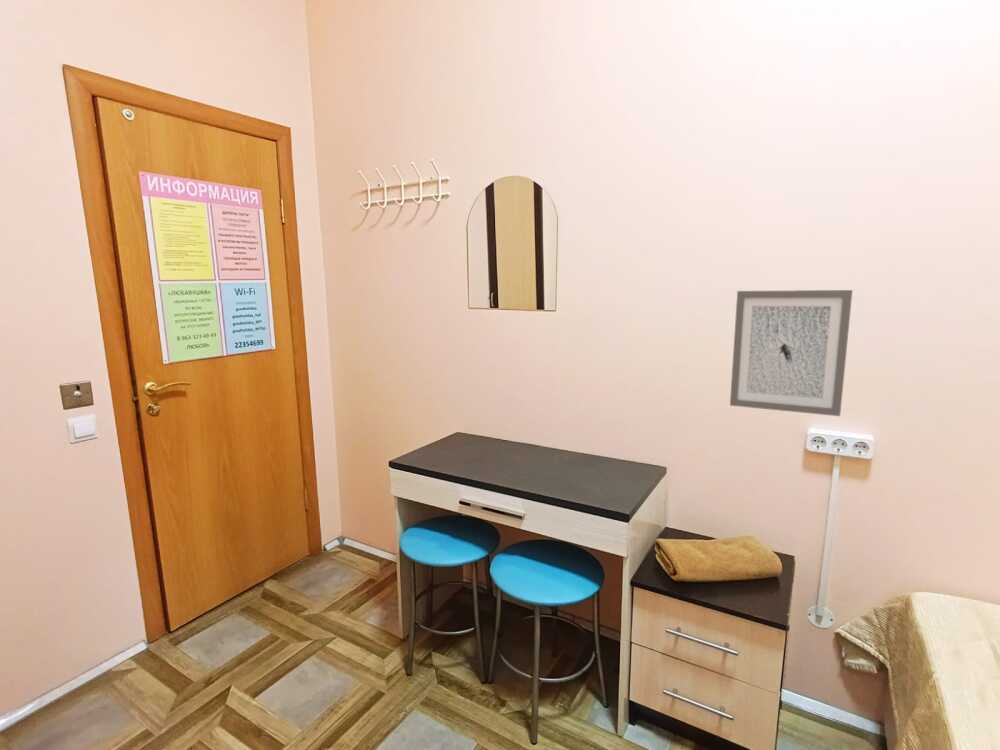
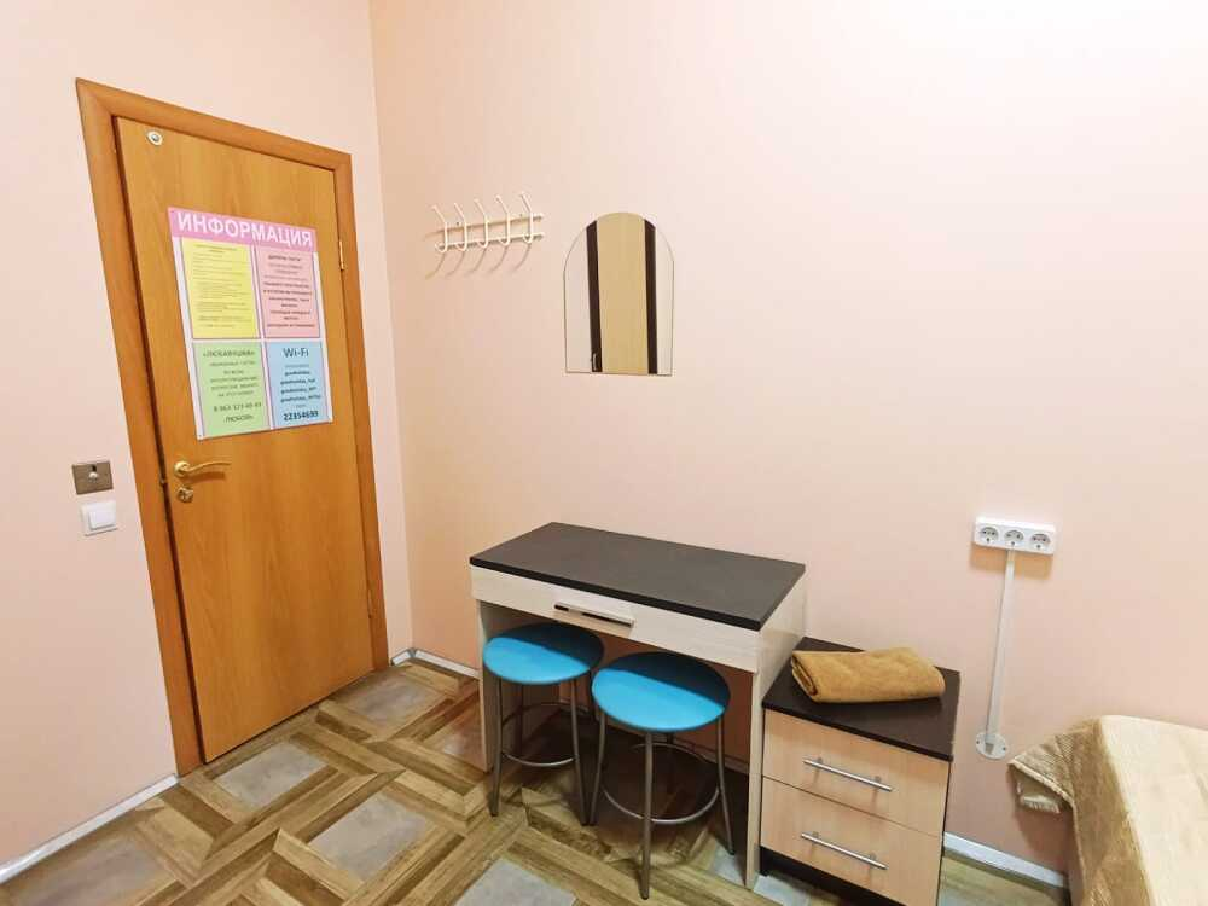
- wall art [729,289,853,417]
